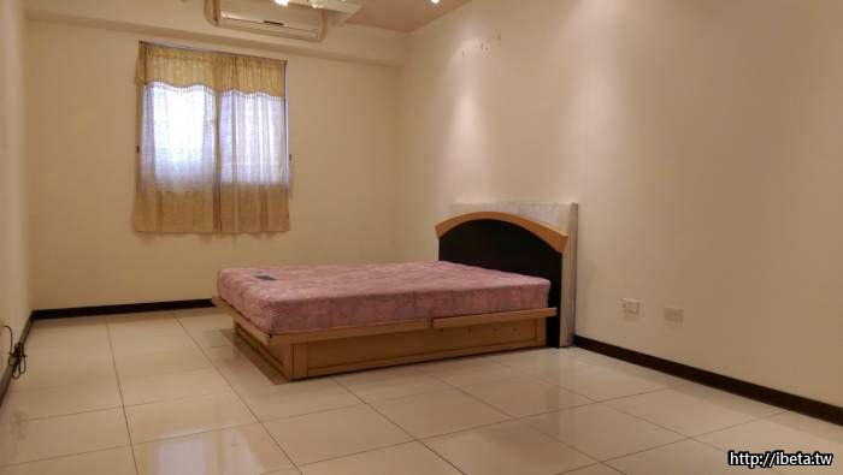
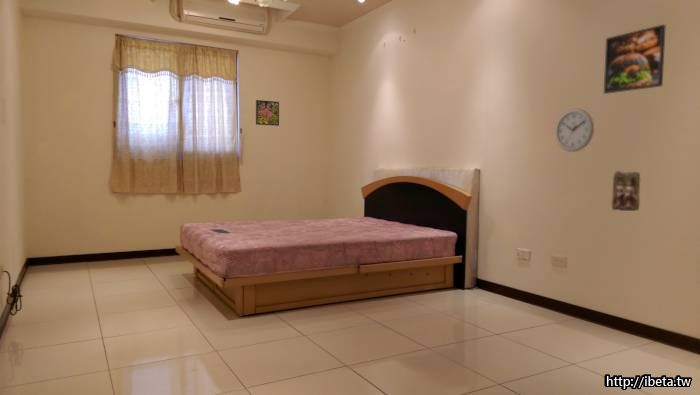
+ wall clock [554,107,595,153]
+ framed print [603,24,667,95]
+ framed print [255,99,280,127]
+ relief sculpture [611,170,641,212]
